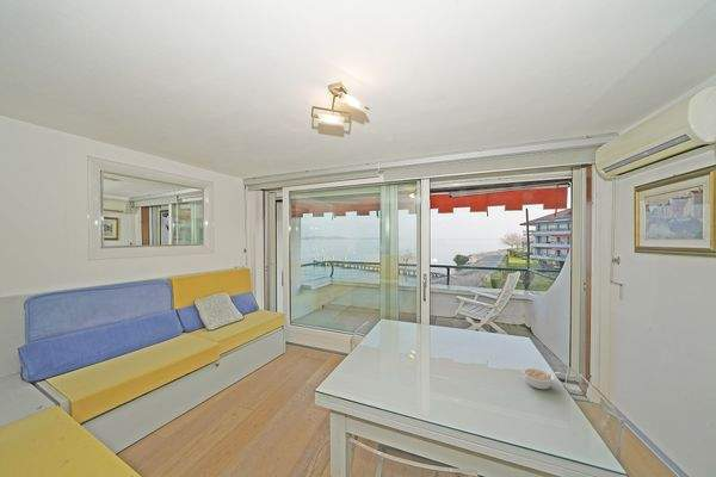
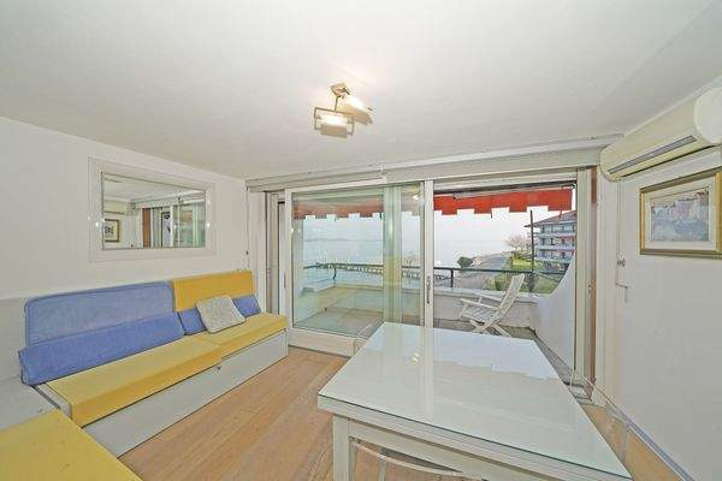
- legume [521,366,561,390]
